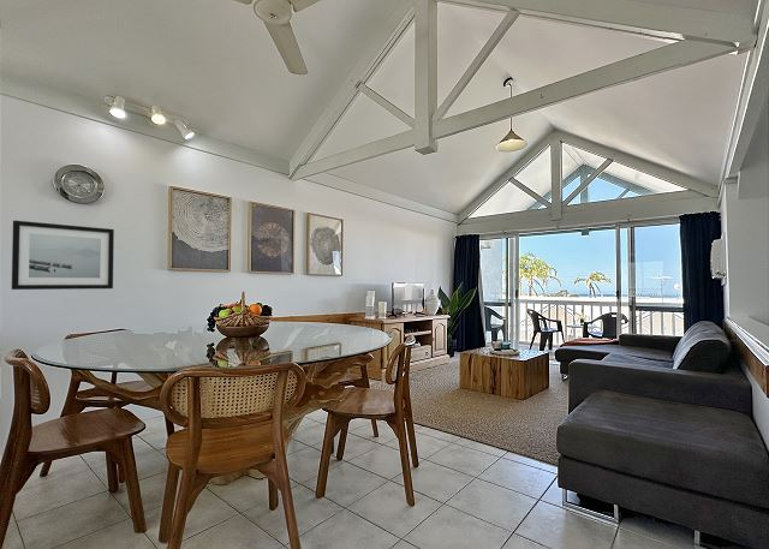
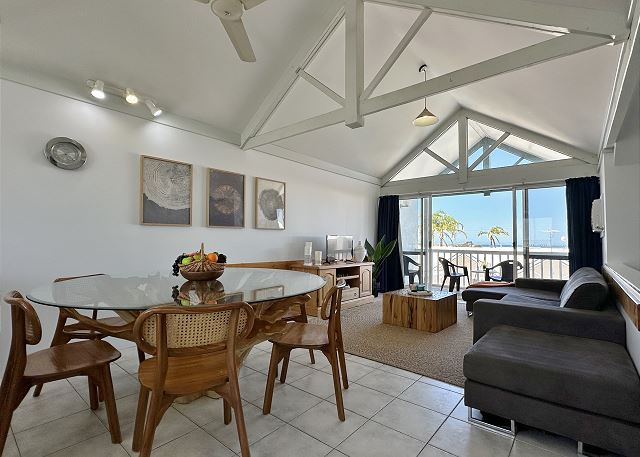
- wall art [11,219,115,291]
